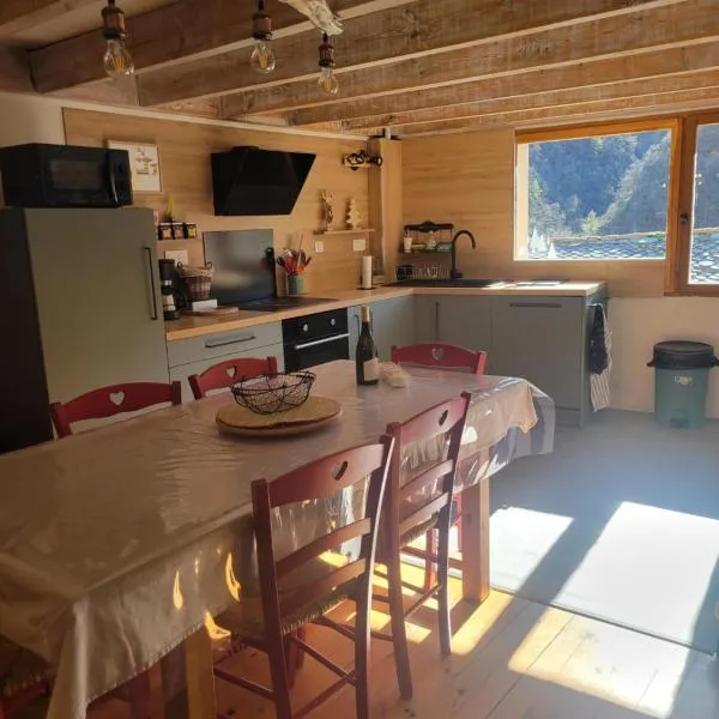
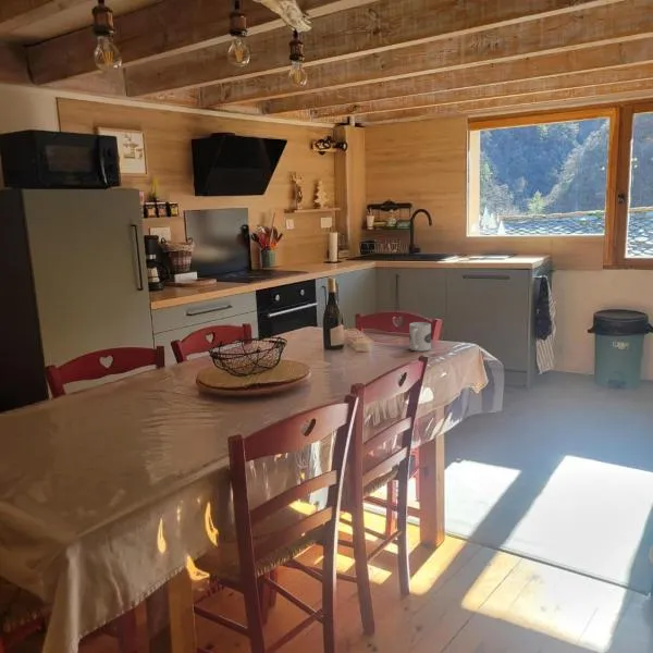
+ mug [408,321,432,353]
